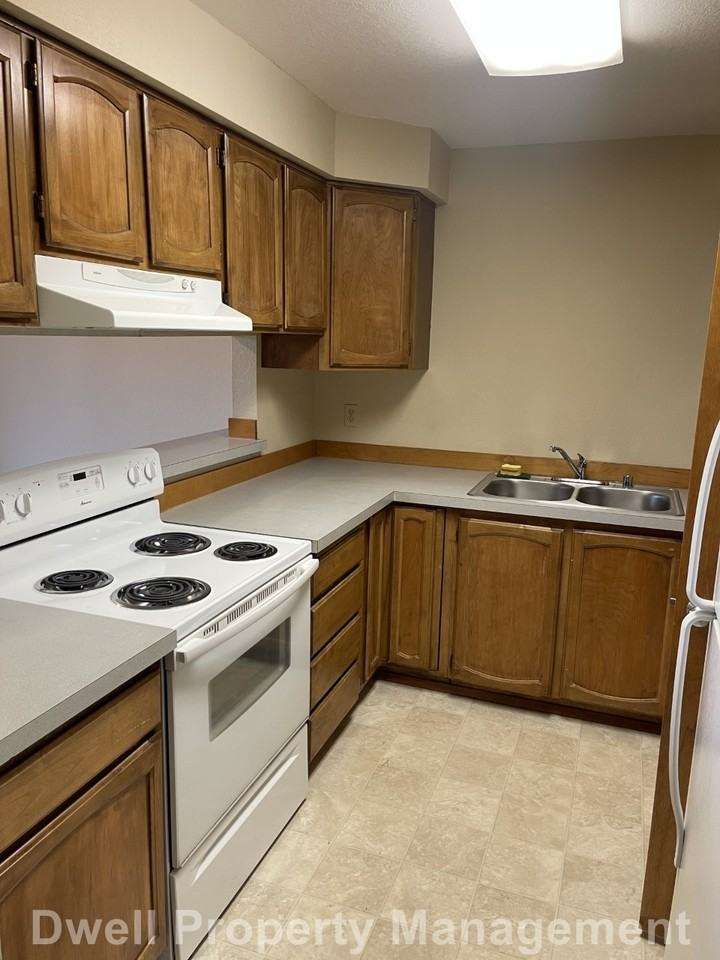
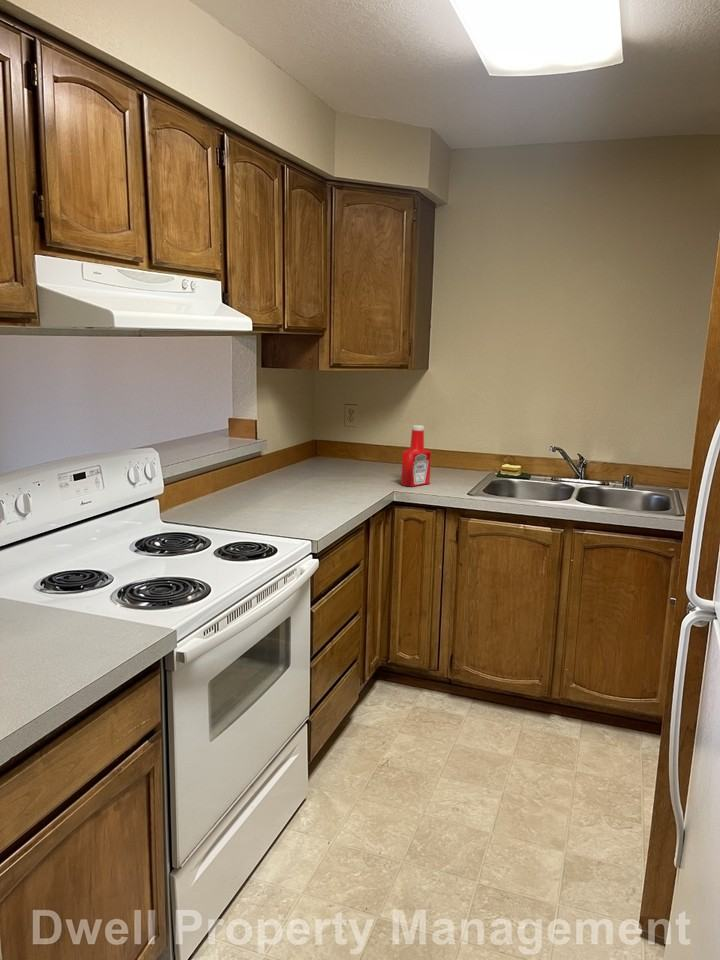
+ soap bottle [400,424,432,488]
